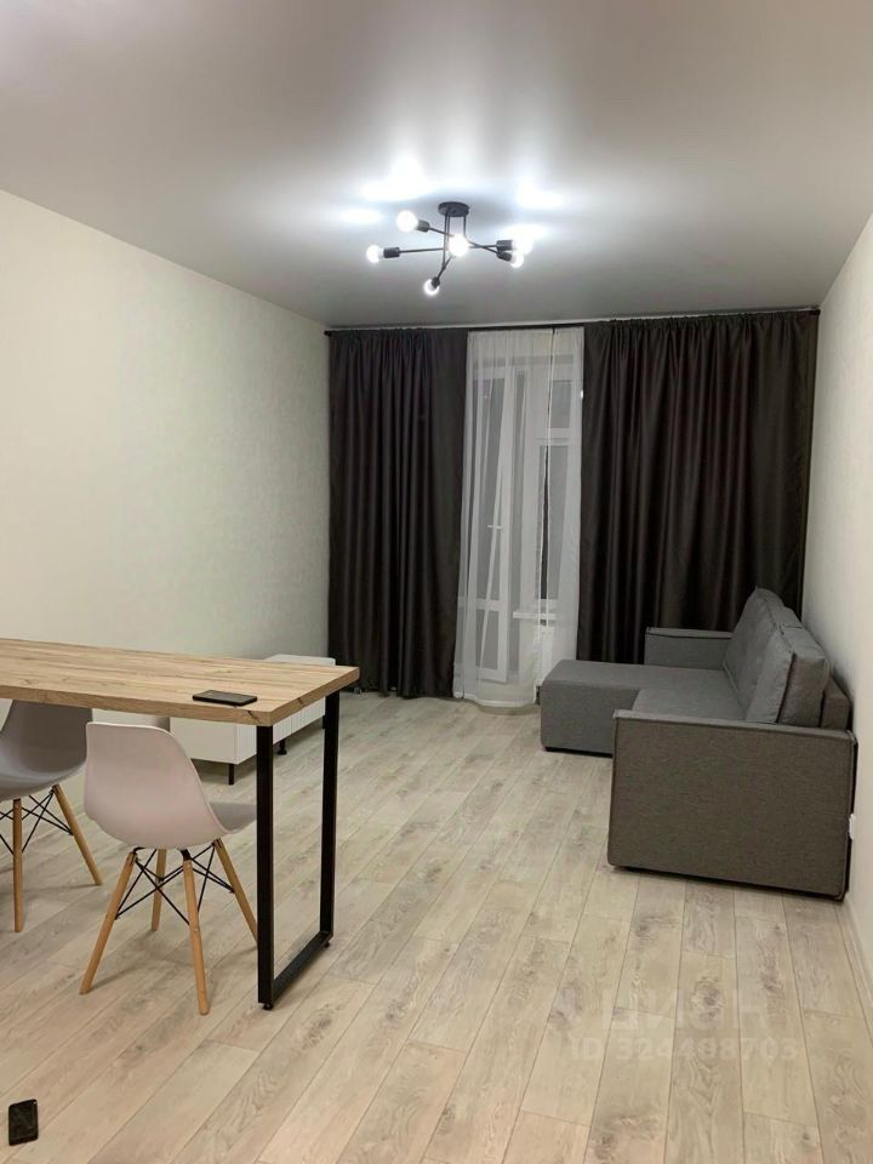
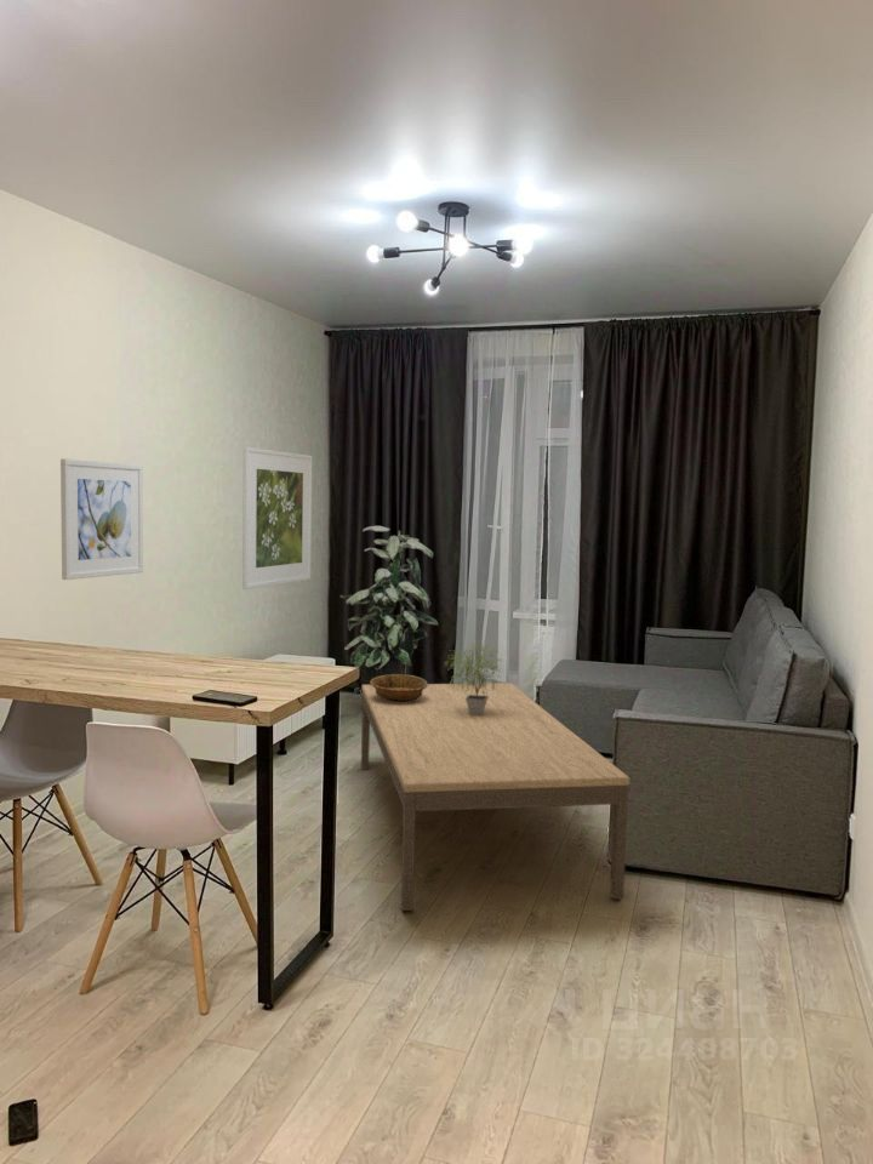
+ indoor plant [340,525,440,685]
+ potted plant [444,637,507,715]
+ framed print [59,457,144,581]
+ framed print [241,446,313,590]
+ coffee table [360,683,630,912]
+ decorative bowl [370,674,428,702]
